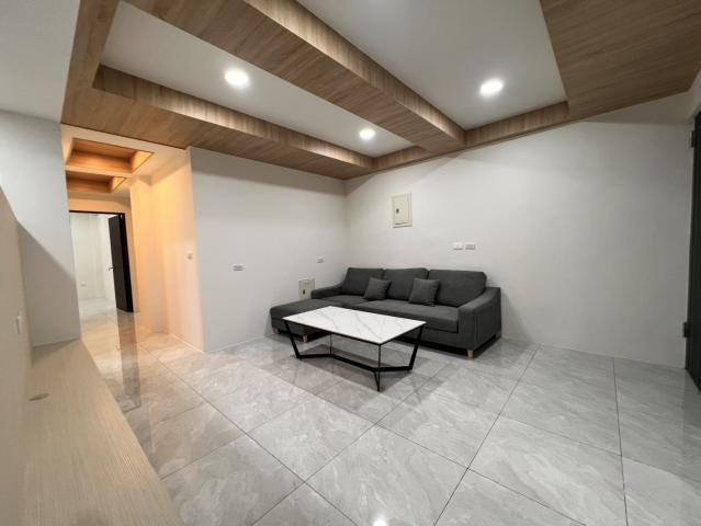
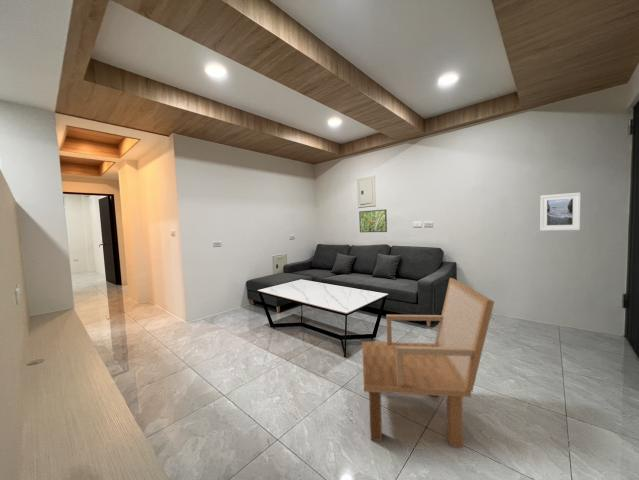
+ armchair [361,277,495,449]
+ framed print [539,192,582,232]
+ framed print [358,209,388,233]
